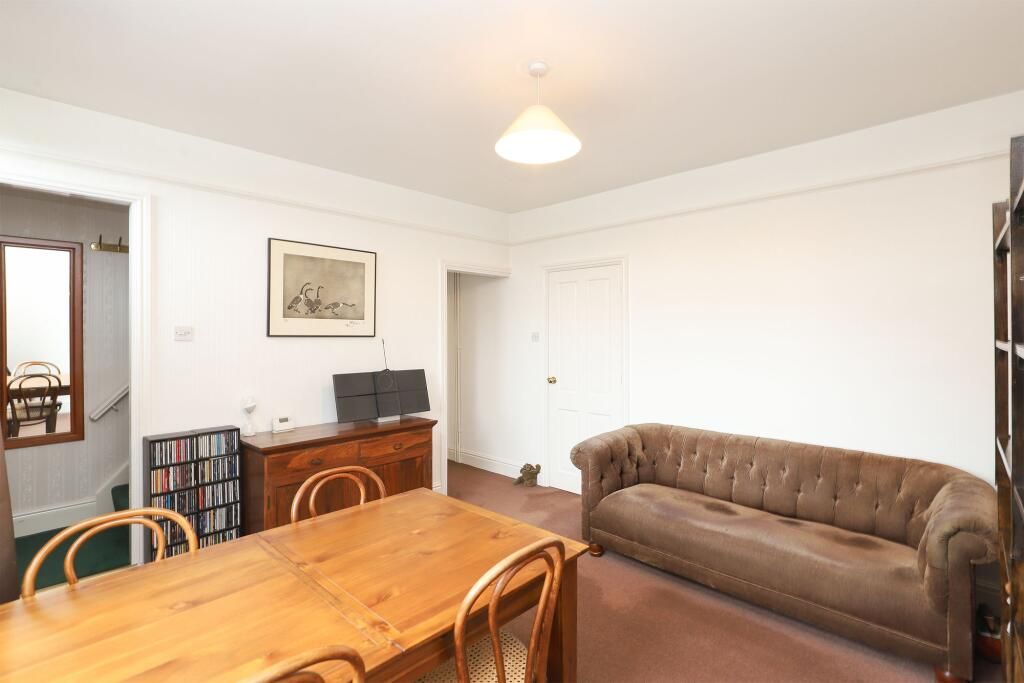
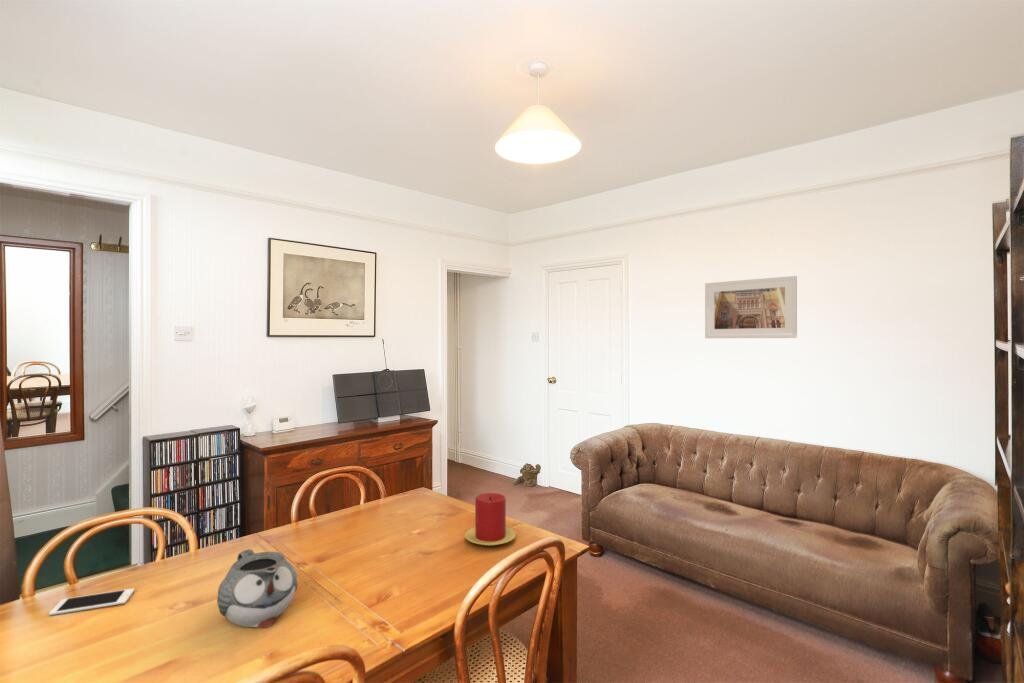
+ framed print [704,275,798,339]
+ teapot [216,548,299,629]
+ candle [464,492,517,546]
+ cell phone [48,587,135,616]
